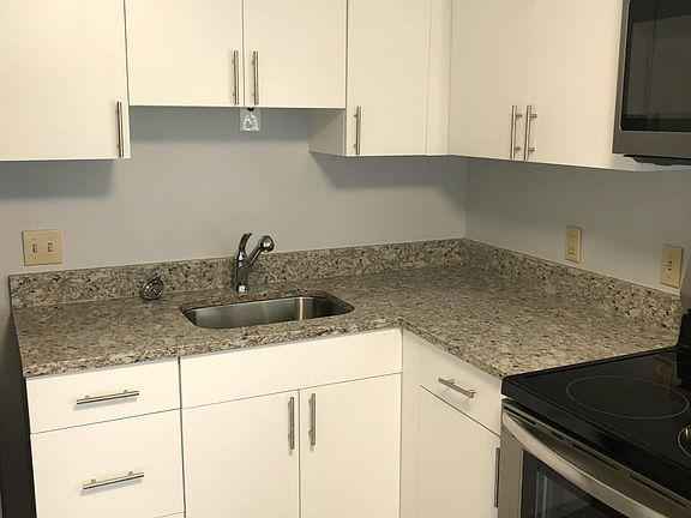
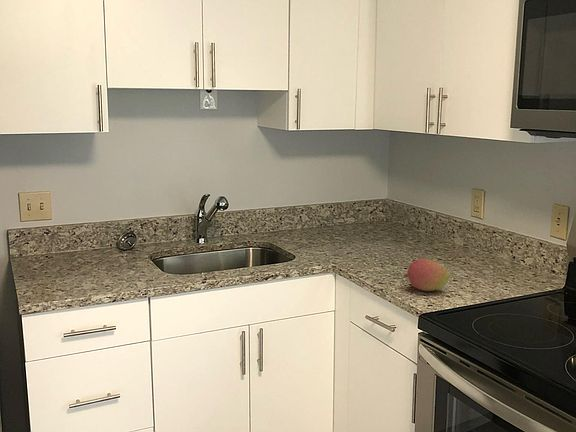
+ fruit [403,257,450,292]
